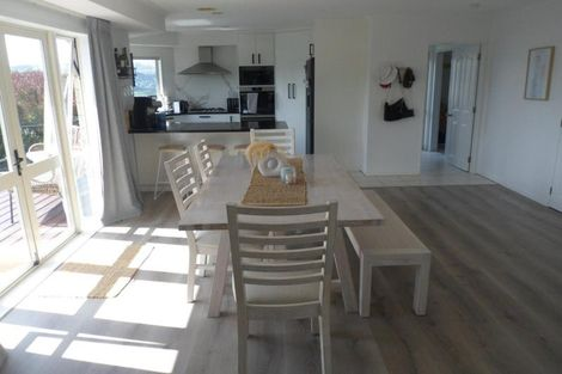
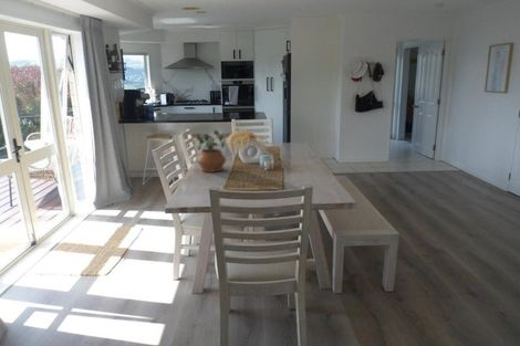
+ potted plant [188,129,228,174]
